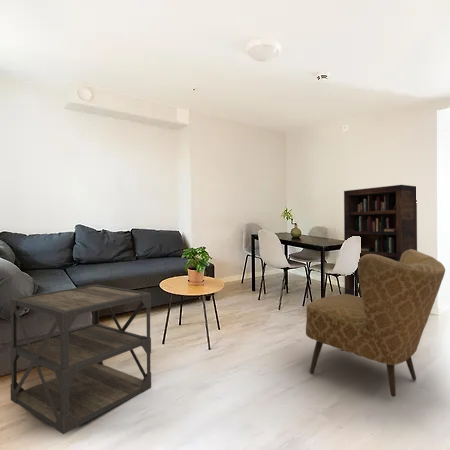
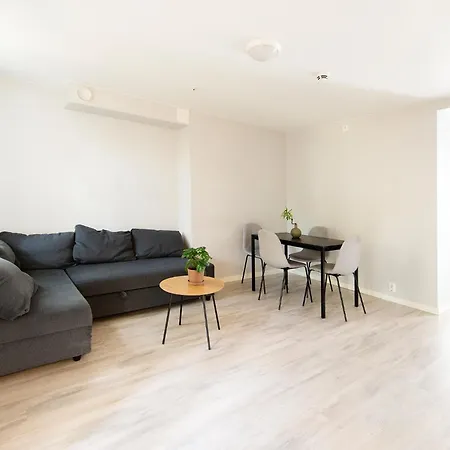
- armchair [305,249,446,398]
- side table [9,283,152,435]
- bookcase [343,184,418,297]
